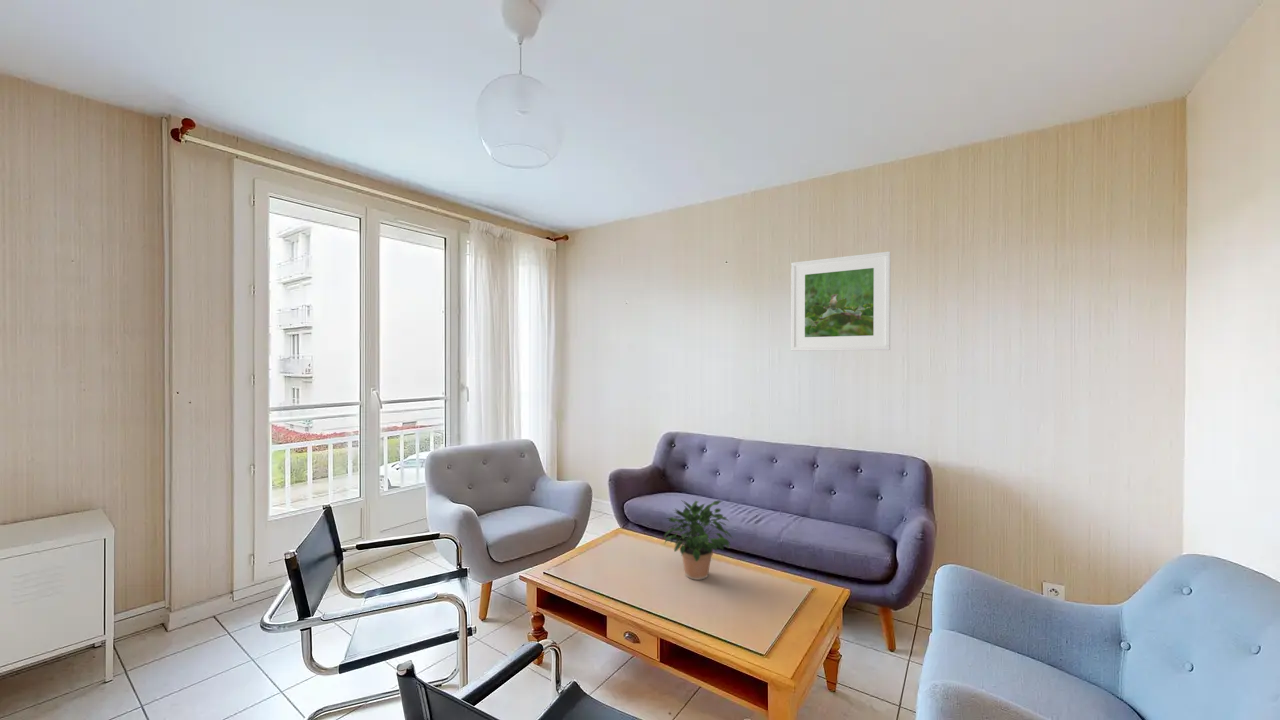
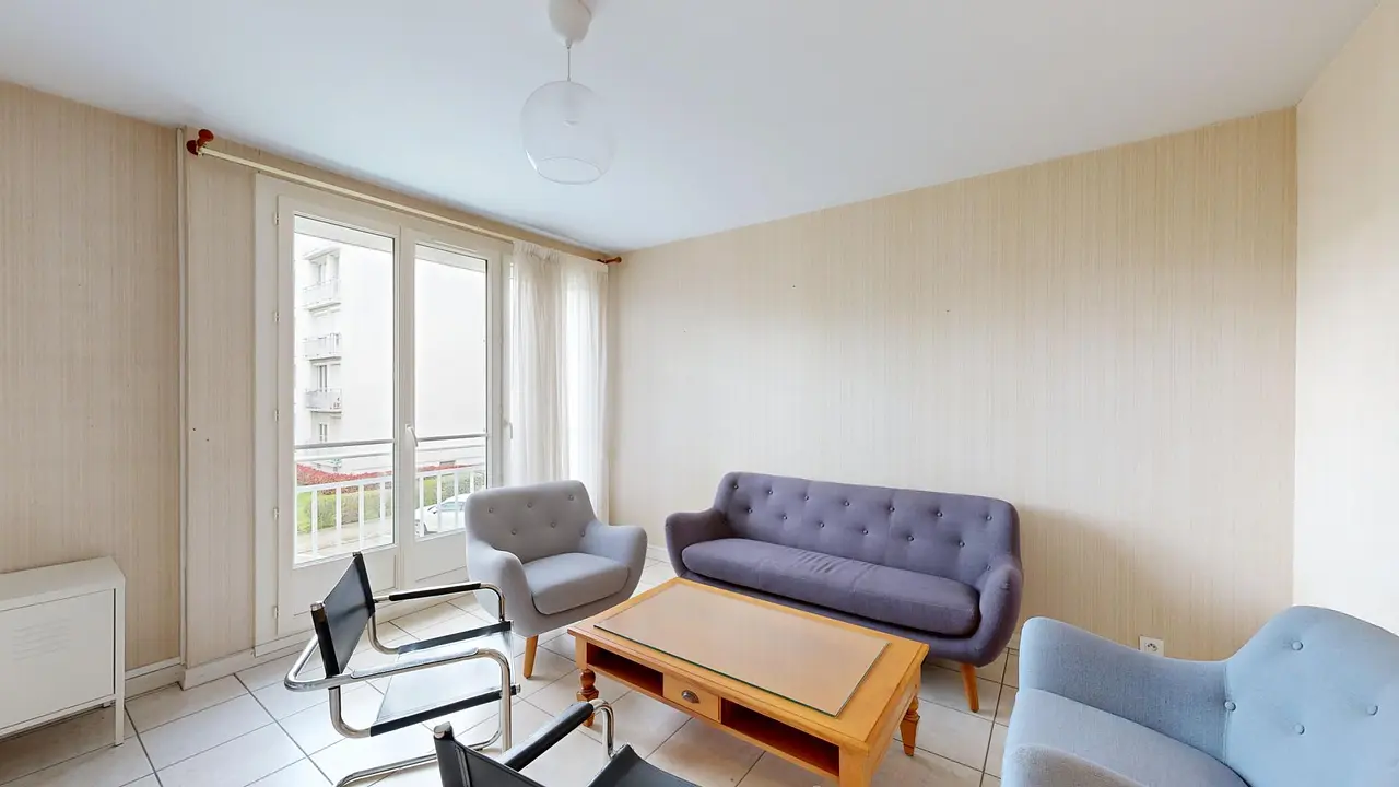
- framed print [790,250,892,352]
- potted plant [662,499,733,581]
